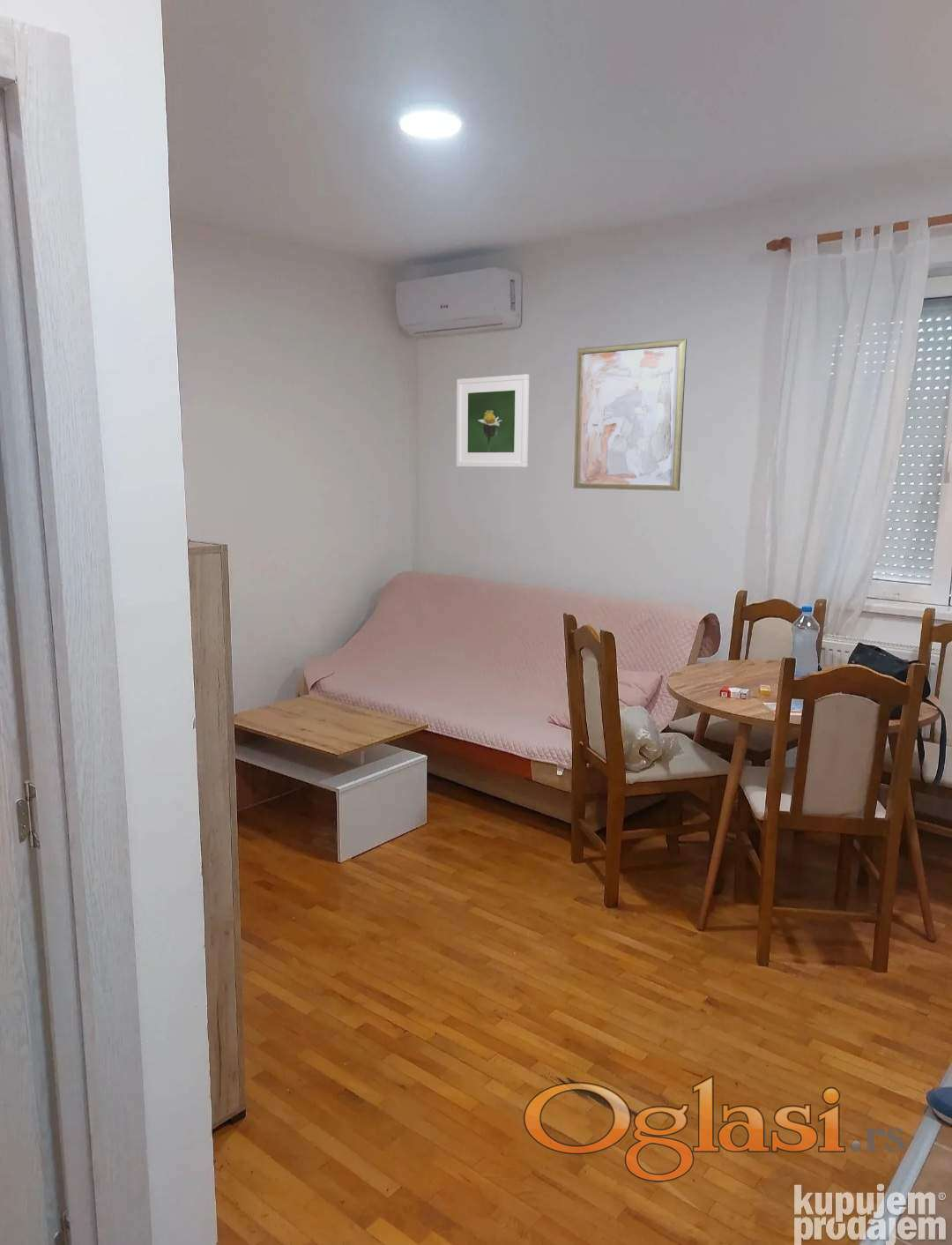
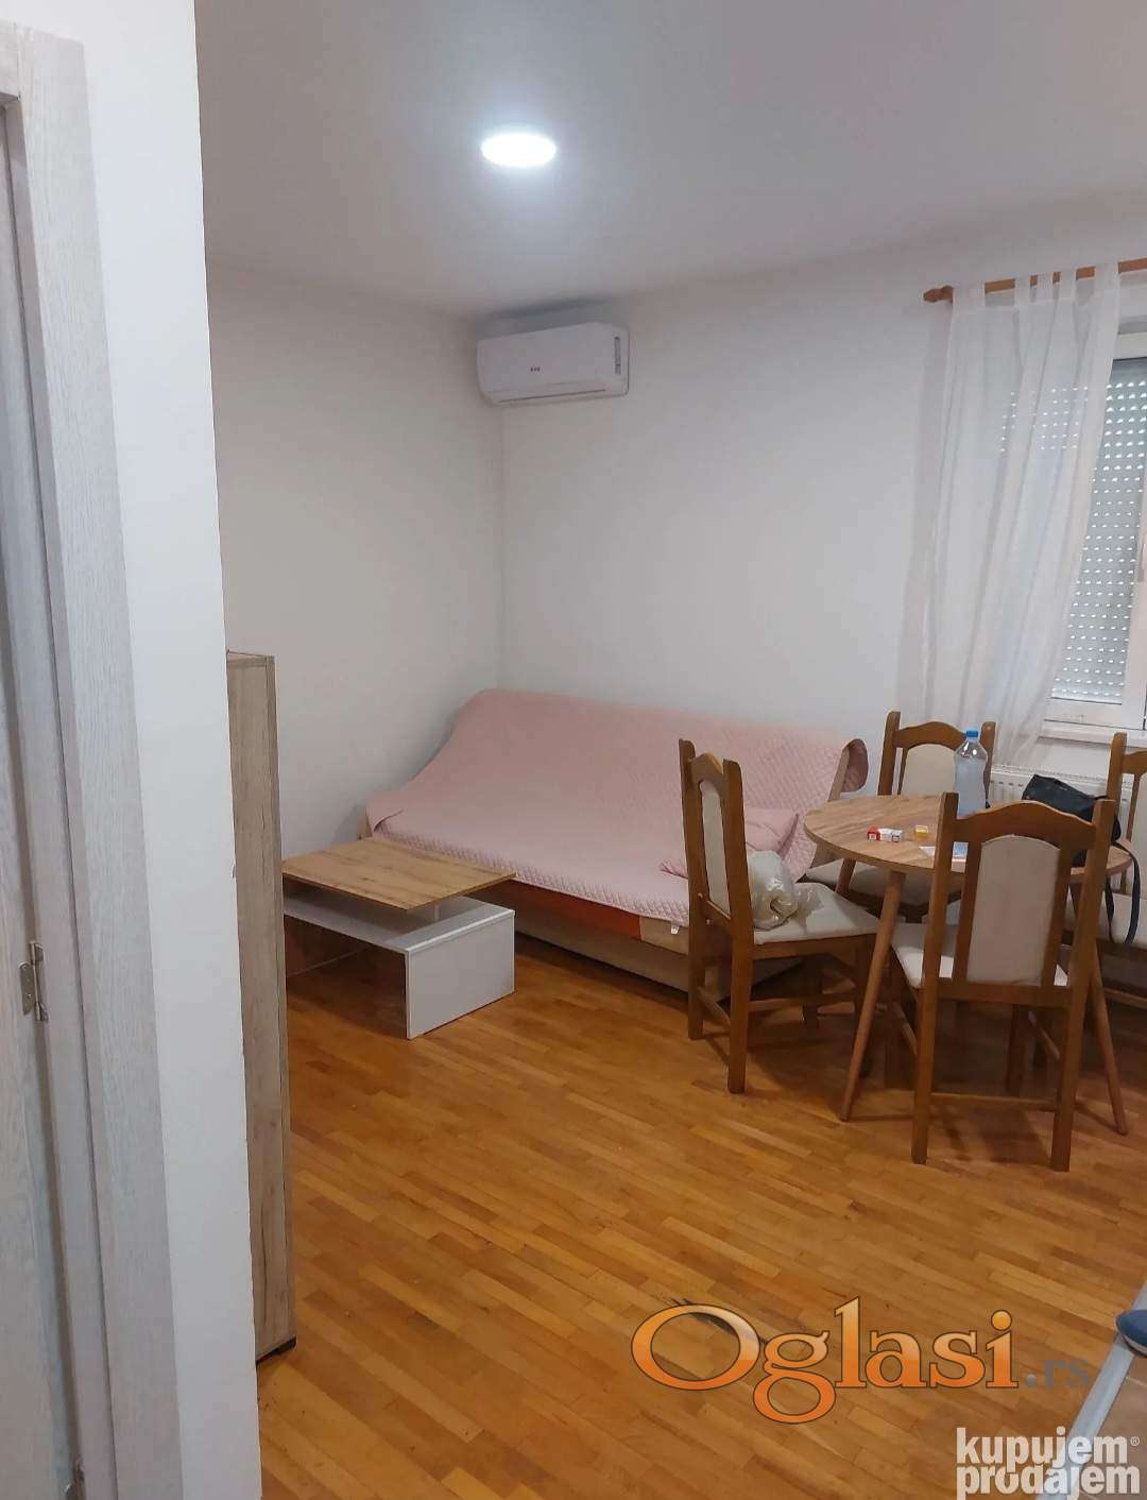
- wall art [573,339,688,492]
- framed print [456,374,530,468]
